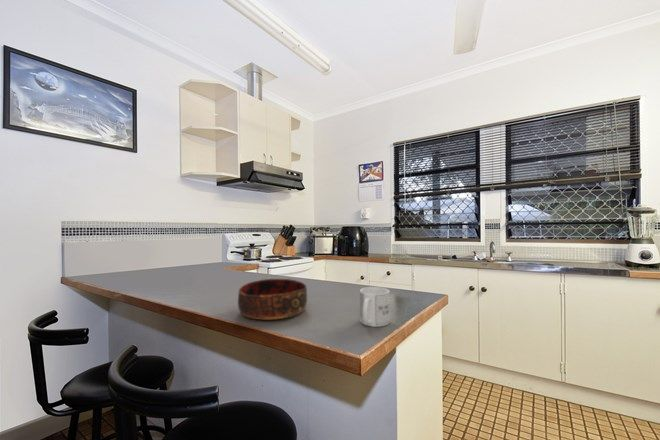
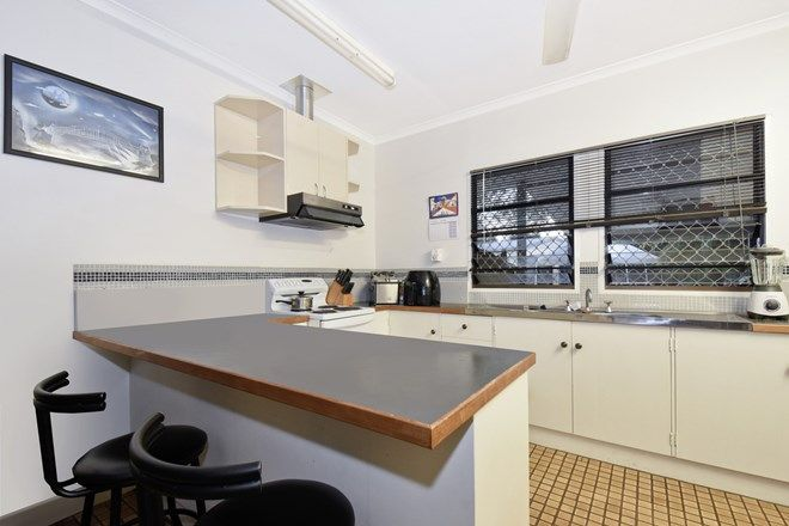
- bowl [237,278,308,320]
- mug [359,286,391,328]
